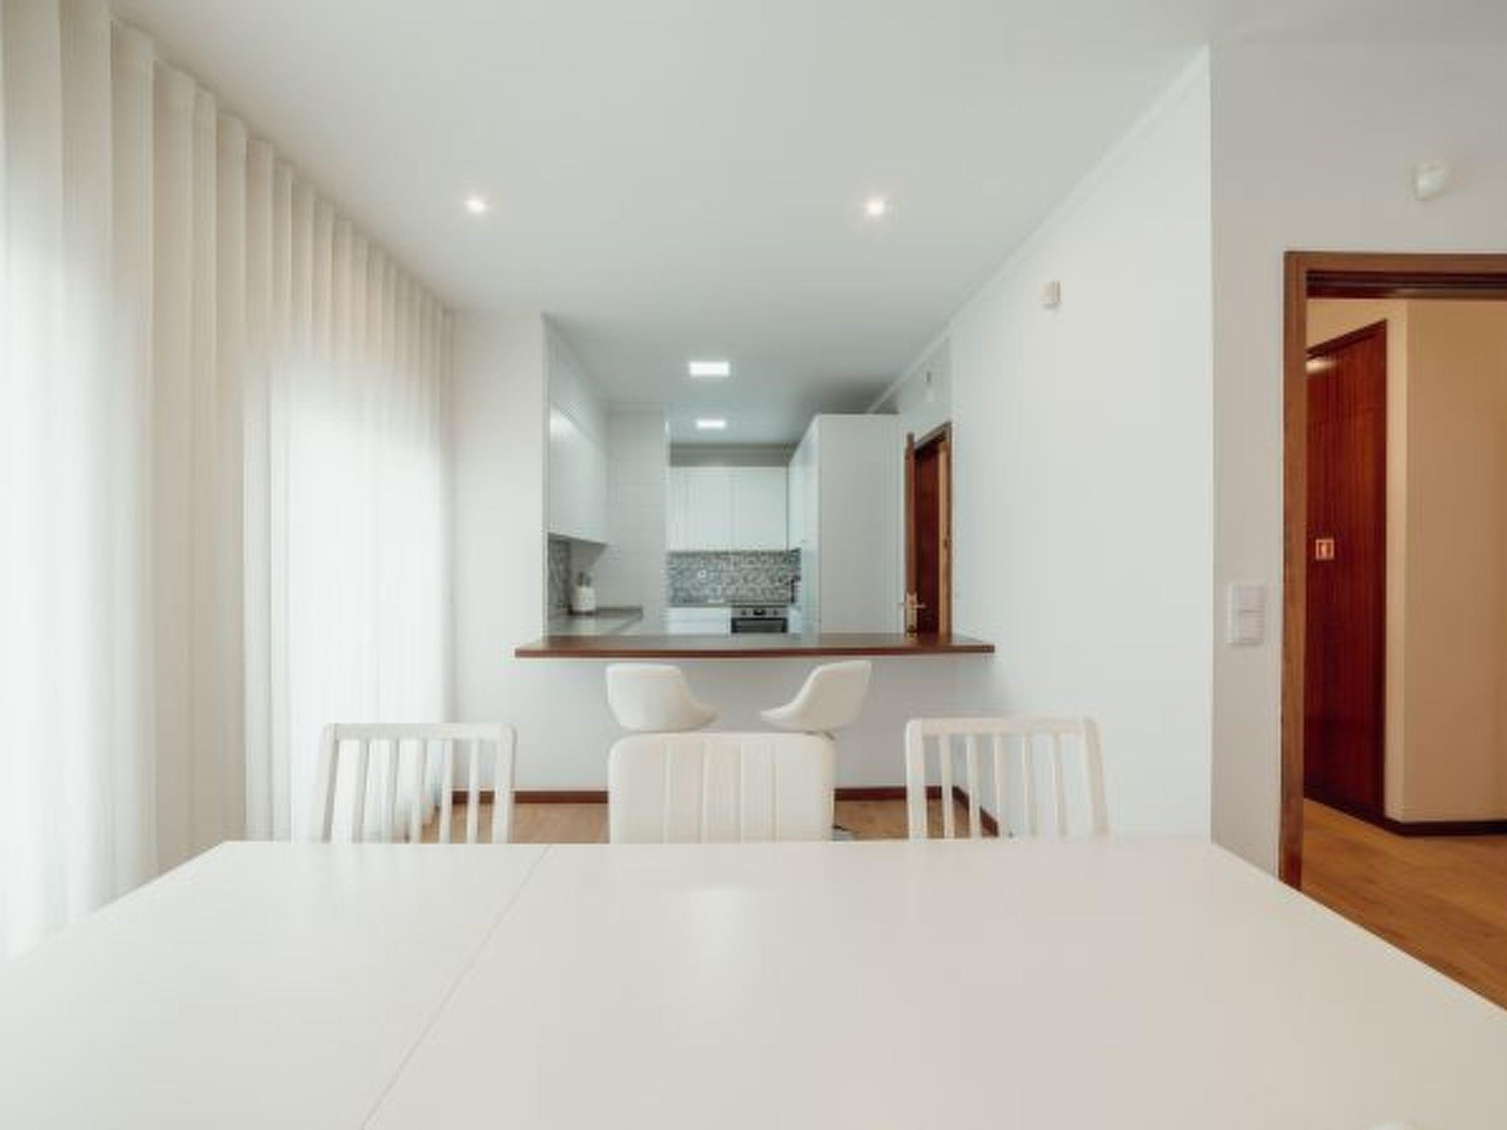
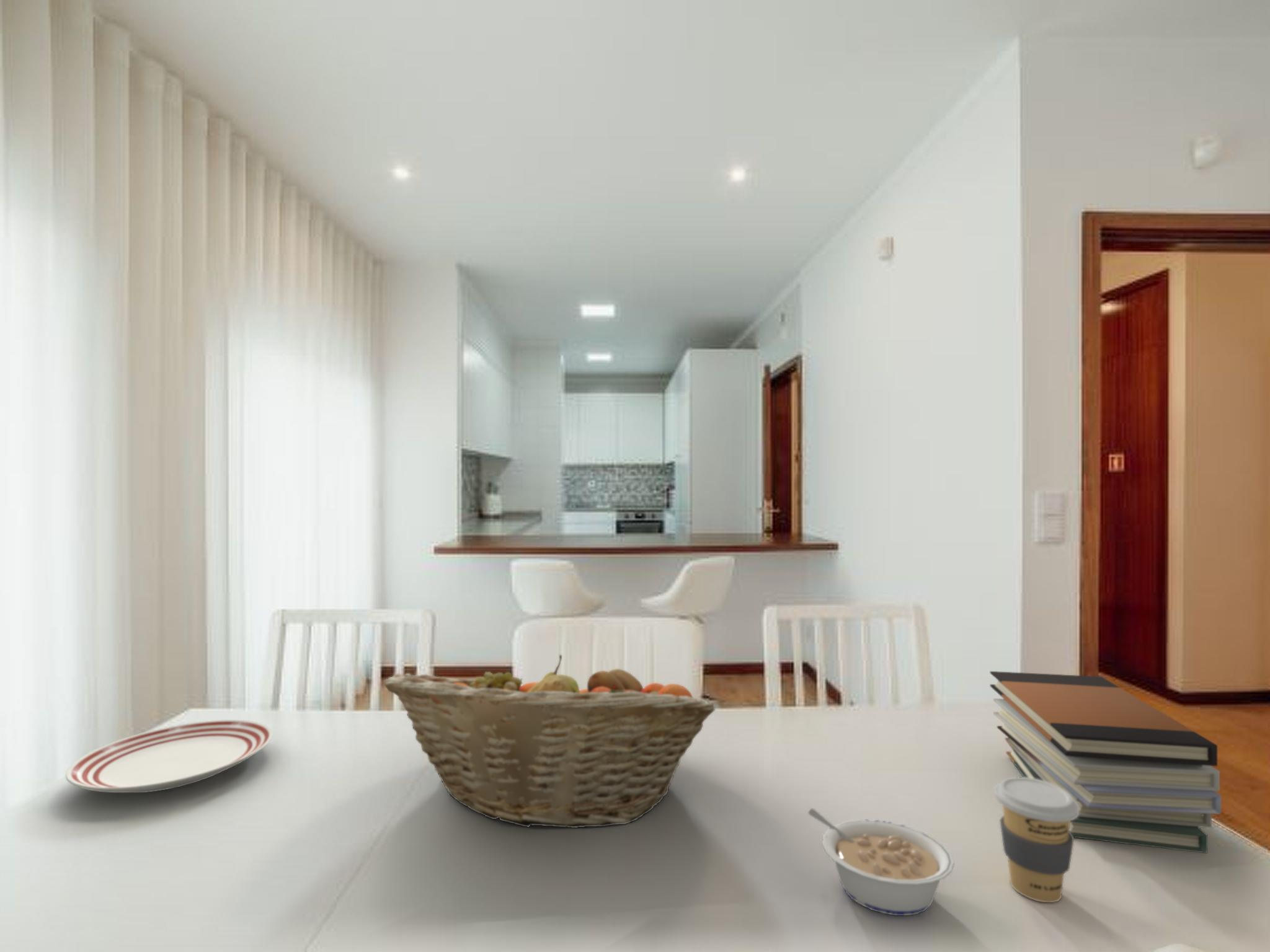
+ legume [807,808,955,916]
+ fruit basket [383,654,716,829]
+ book stack [990,671,1222,853]
+ dinner plate [65,719,273,793]
+ coffee cup [993,777,1079,903]
